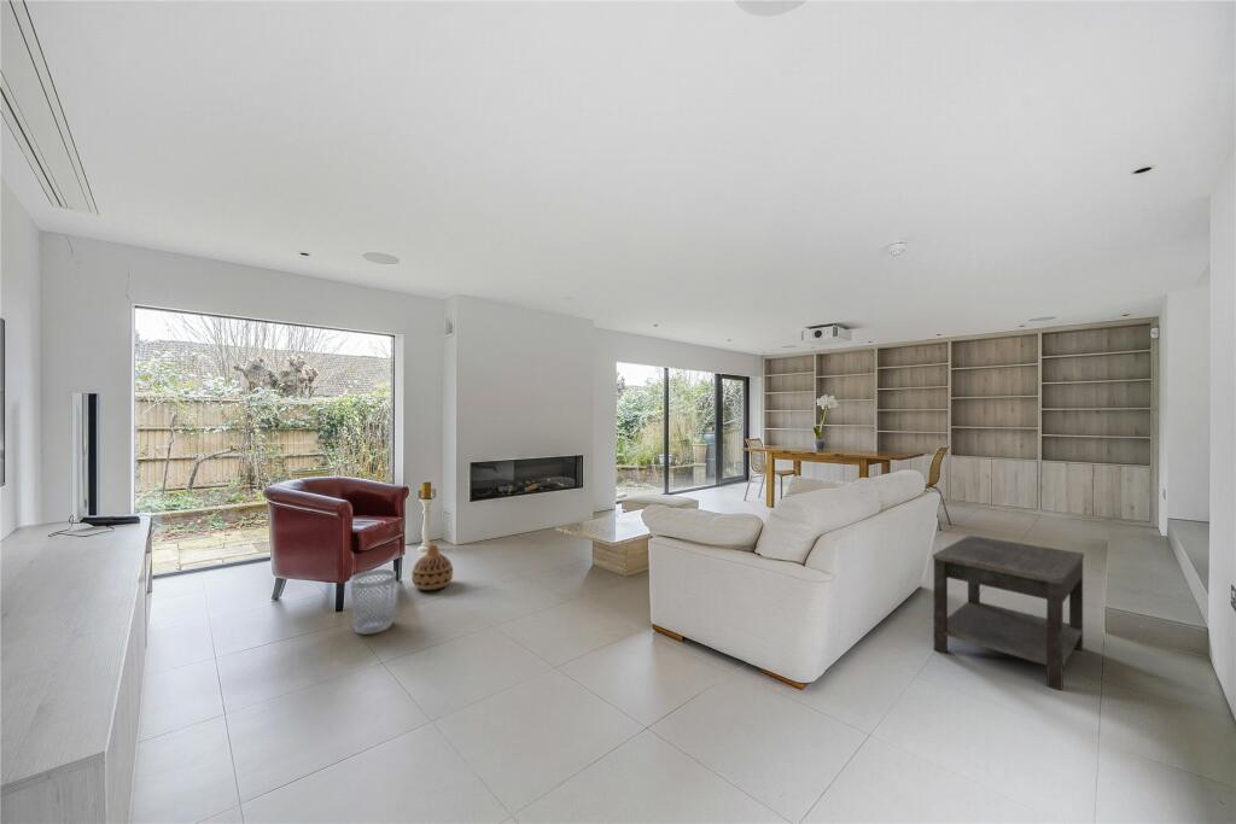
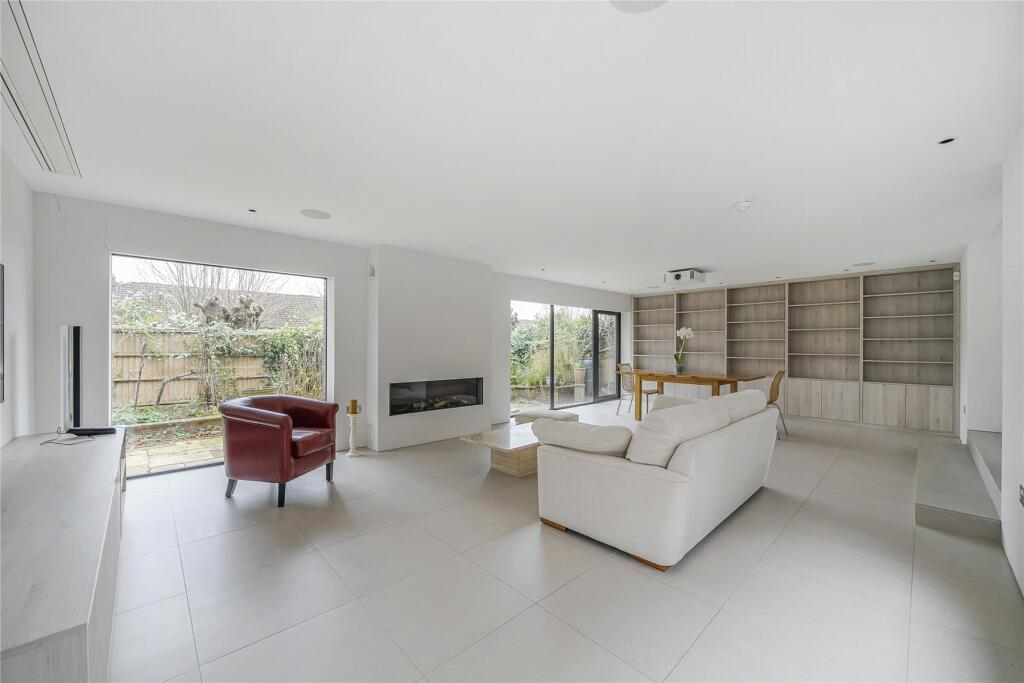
- side table [932,534,1085,691]
- vase [410,543,454,591]
- wastebasket [349,568,397,636]
